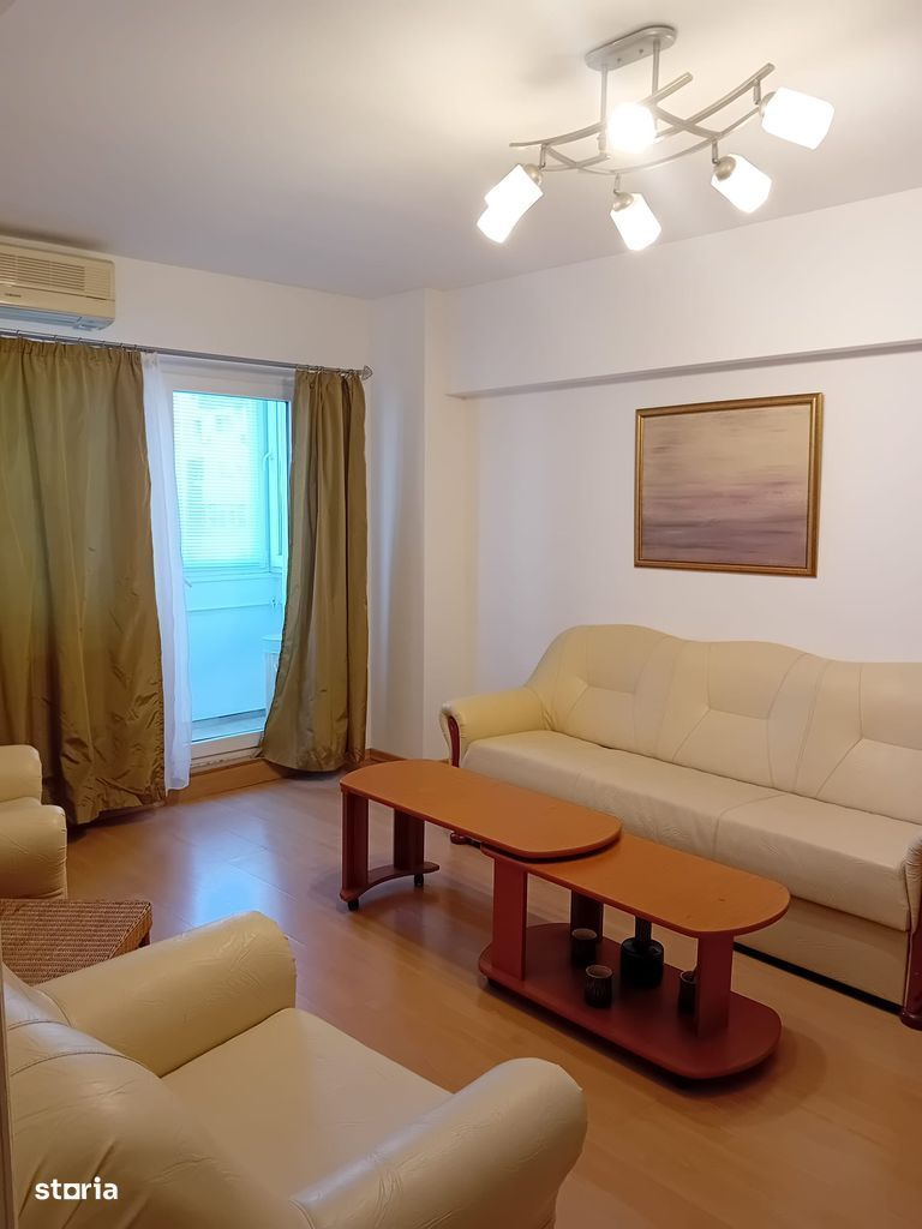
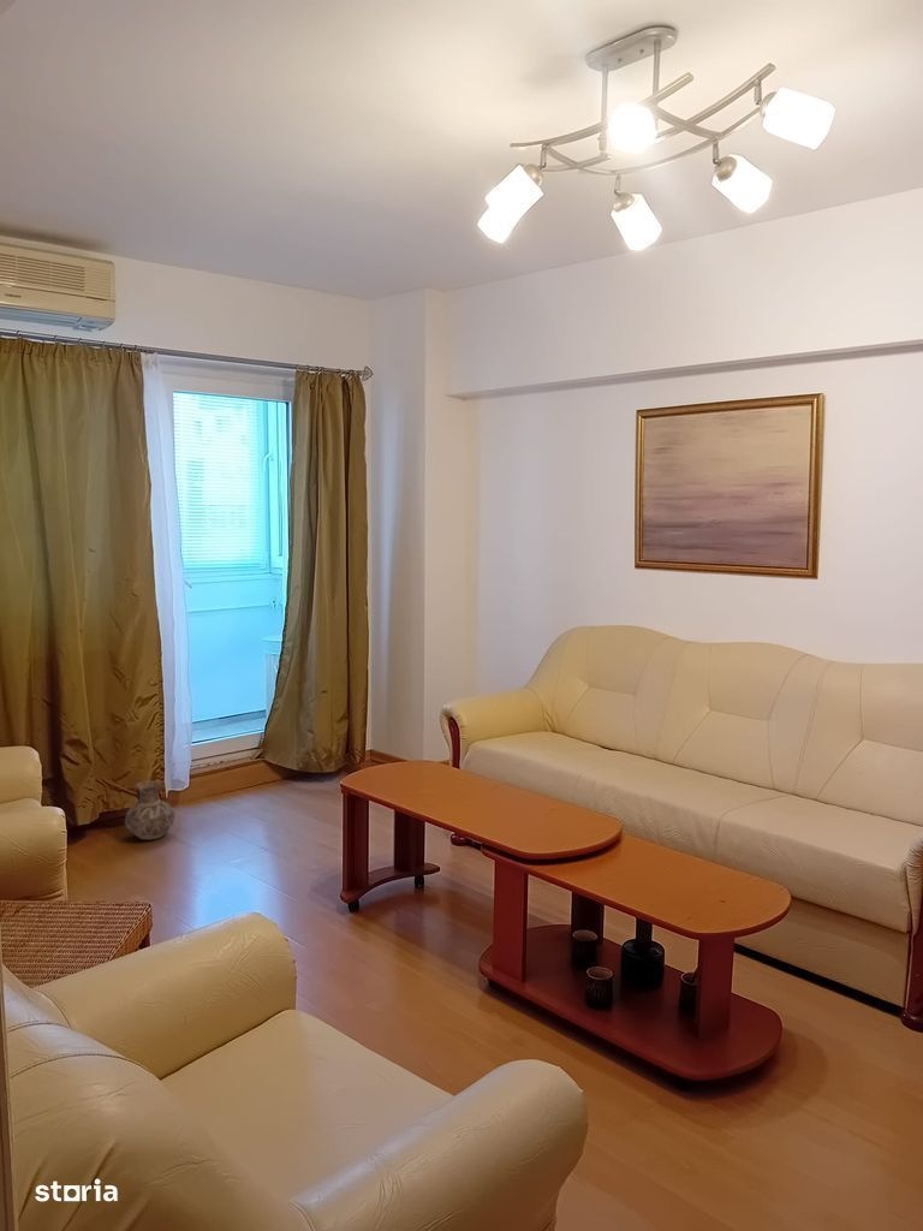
+ ceramic jug [124,780,175,840]
